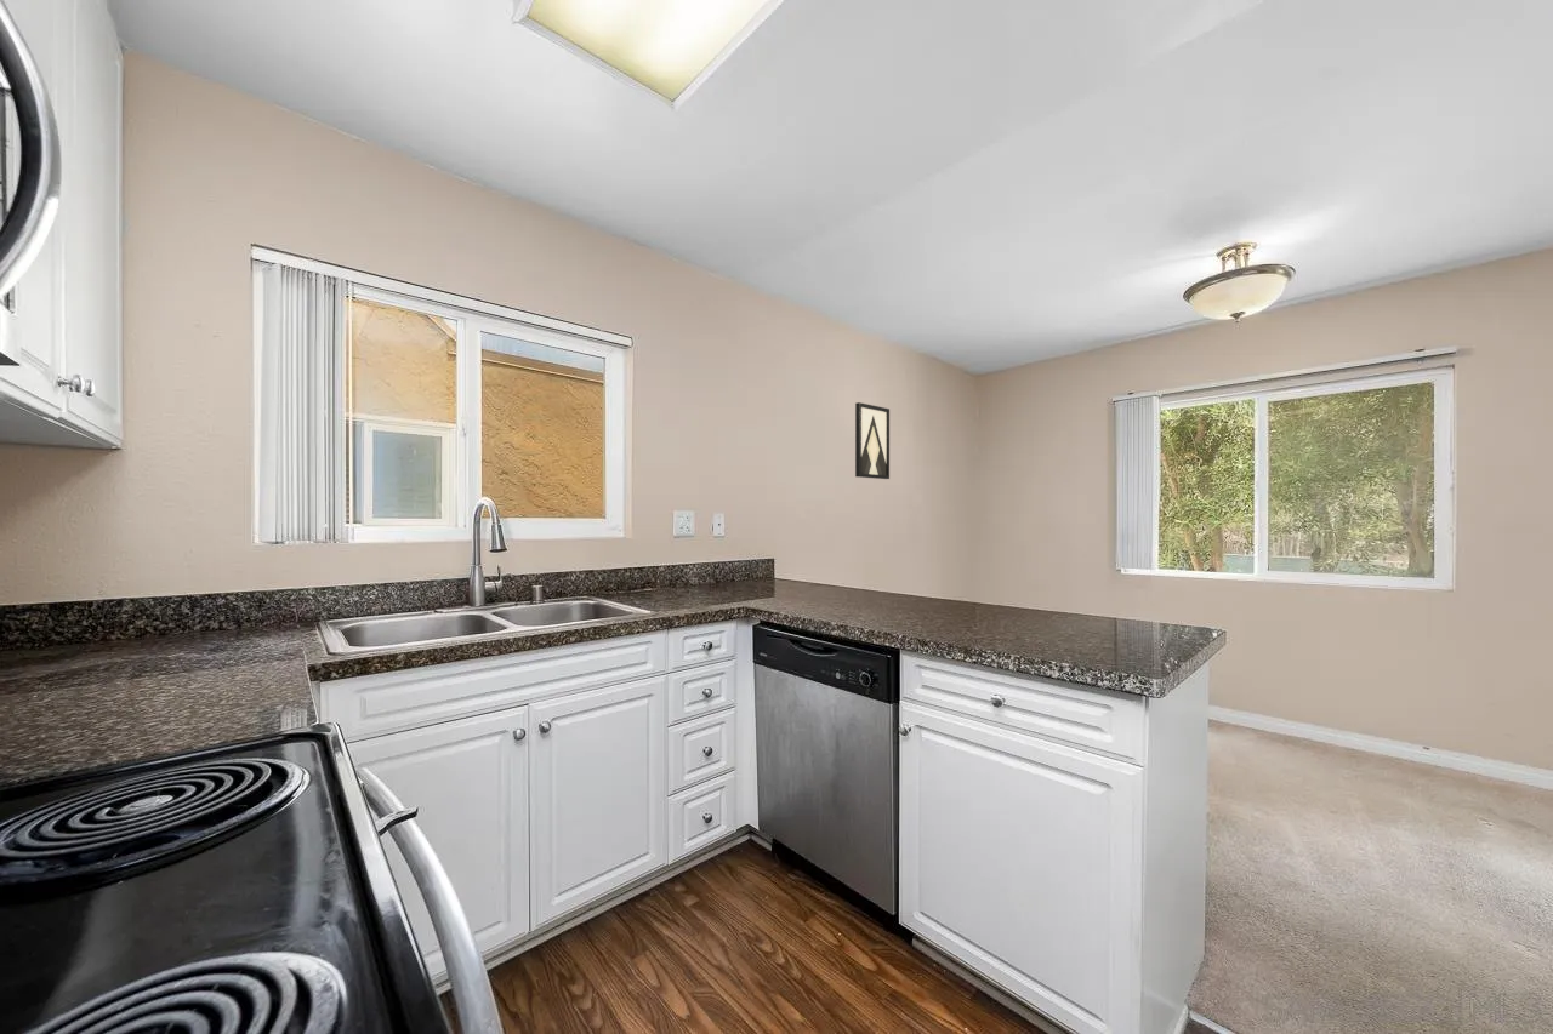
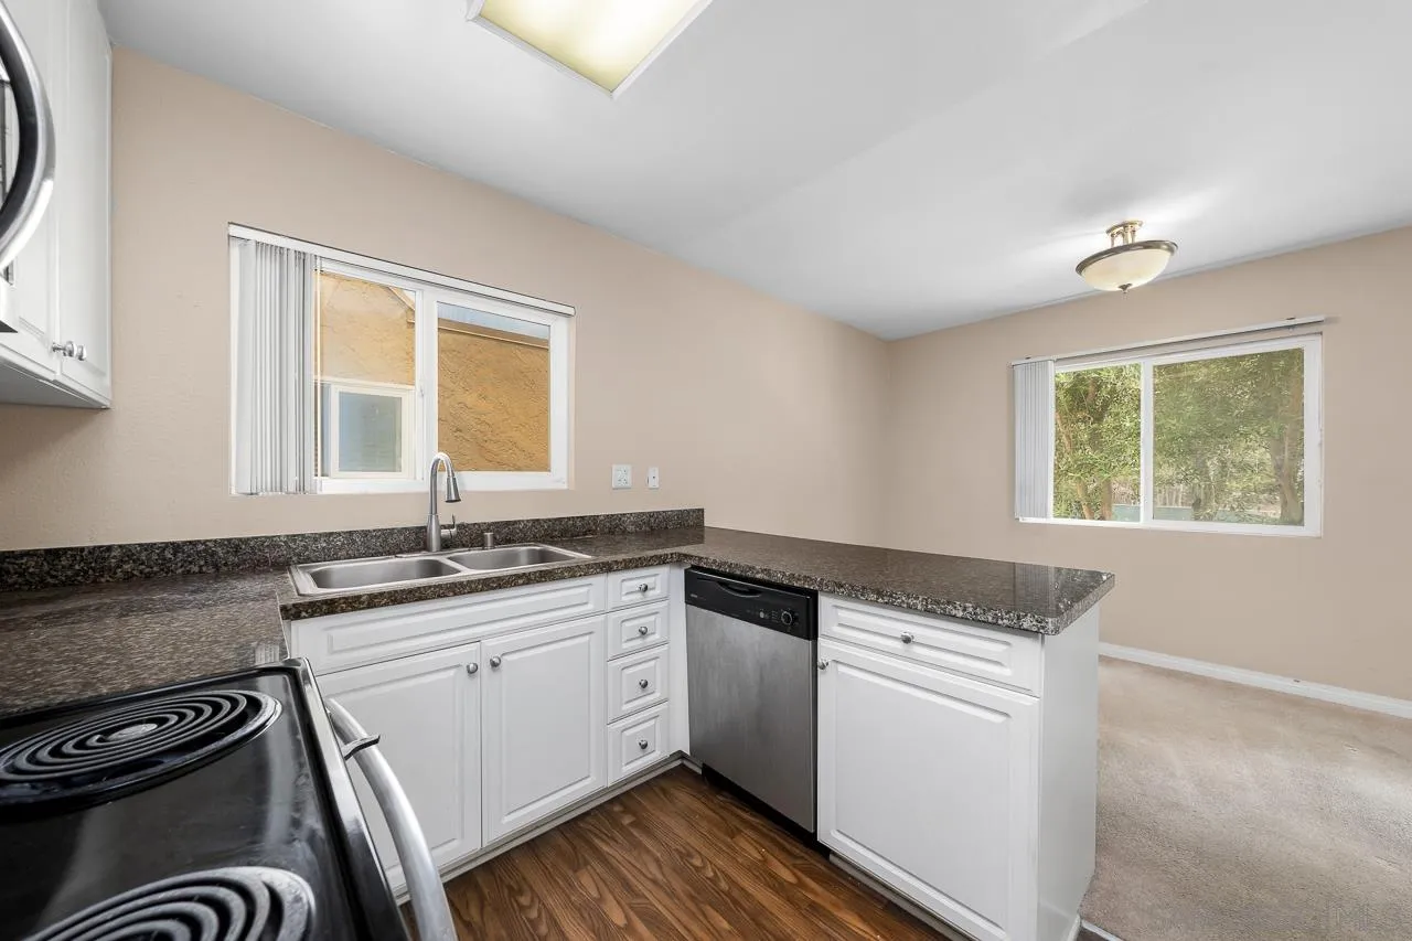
- wall art [854,401,891,480]
